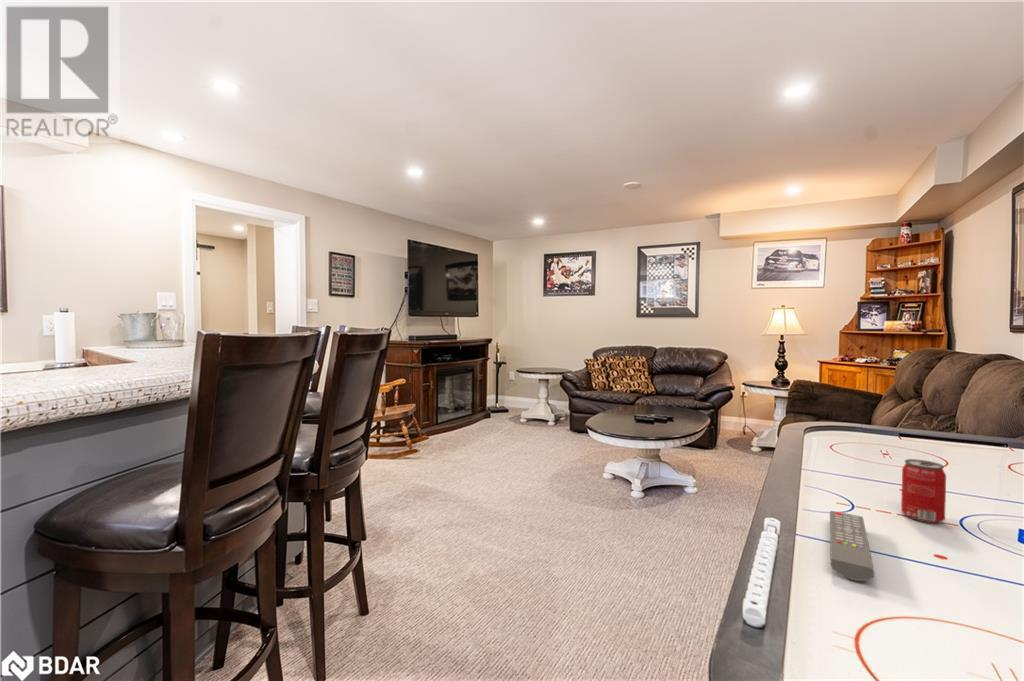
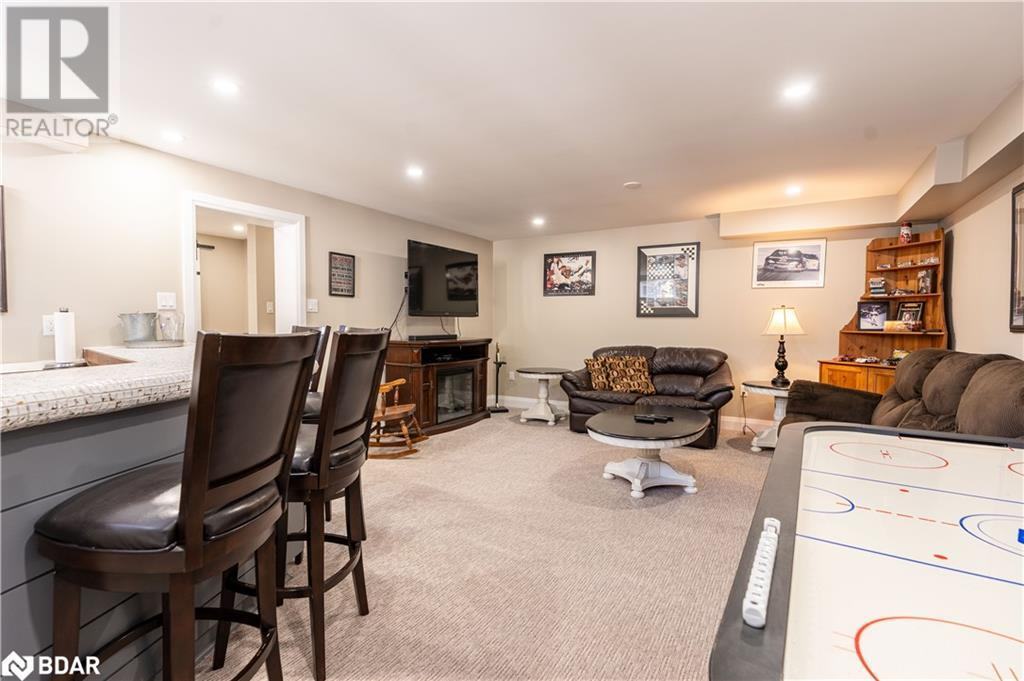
- beverage can [900,458,947,524]
- remote control [829,510,875,582]
